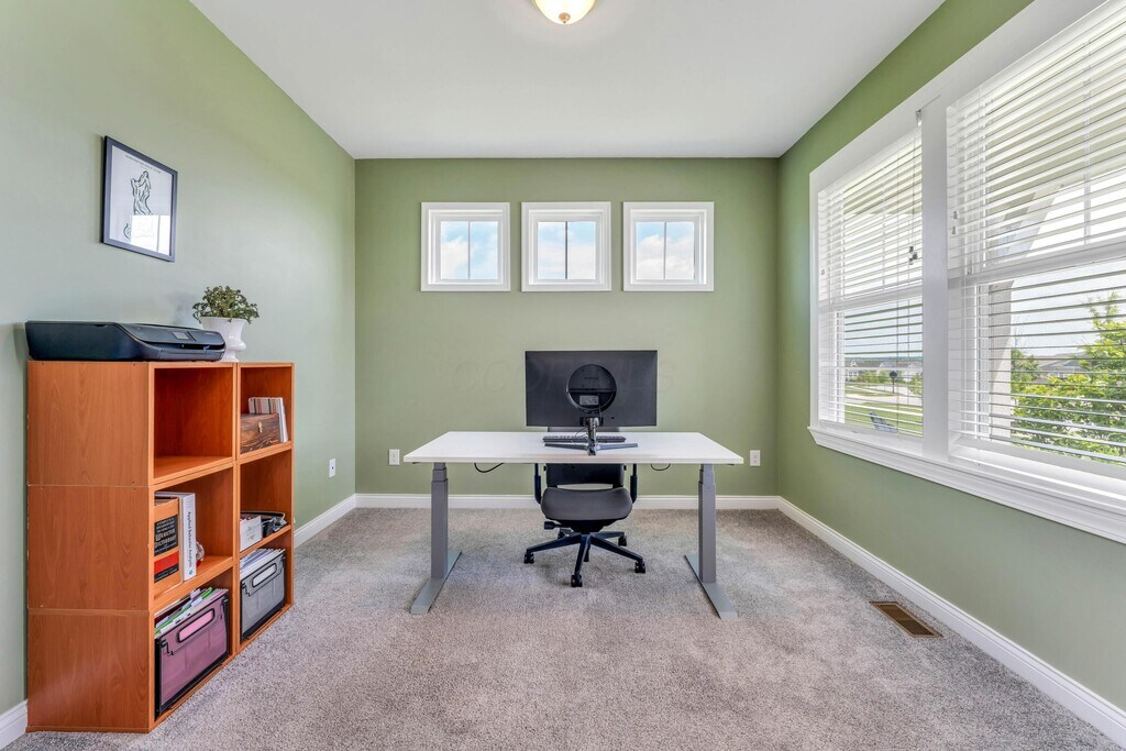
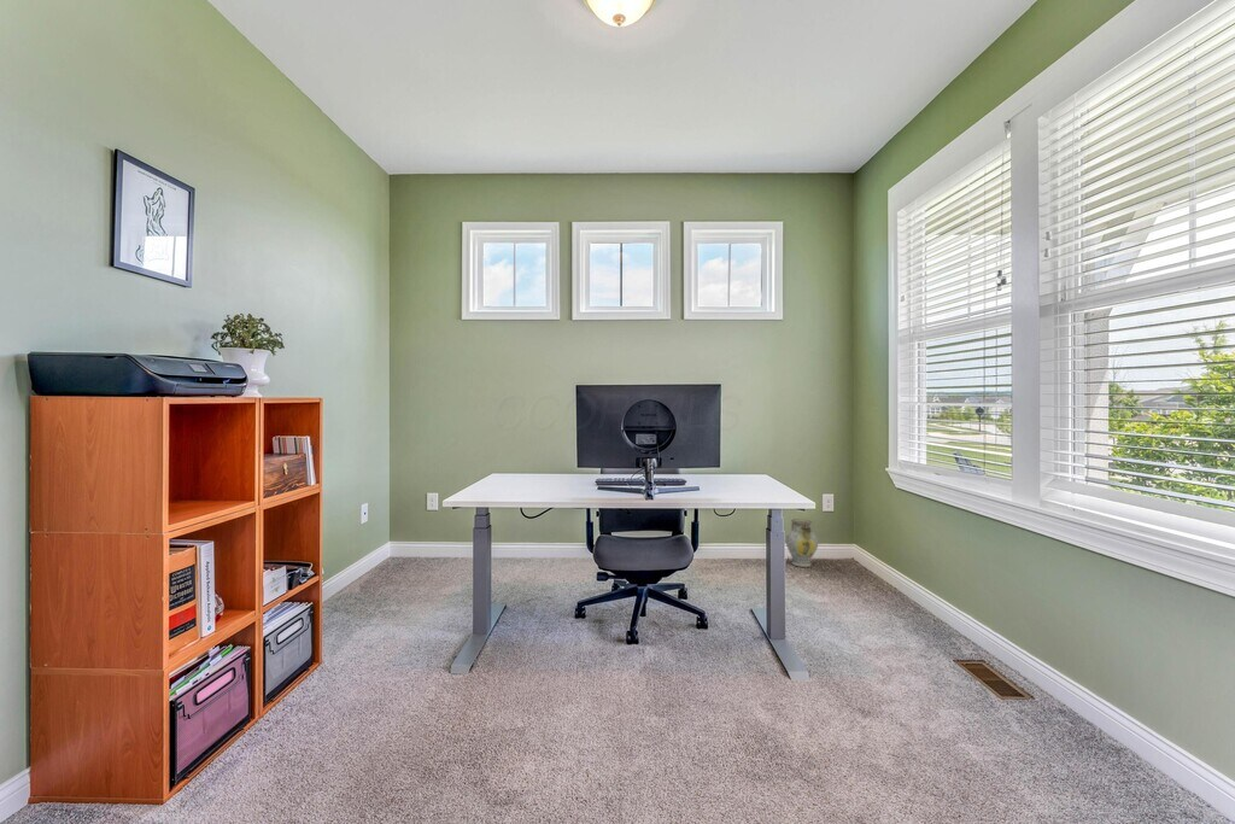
+ ceramic jug [785,518,819,568]
